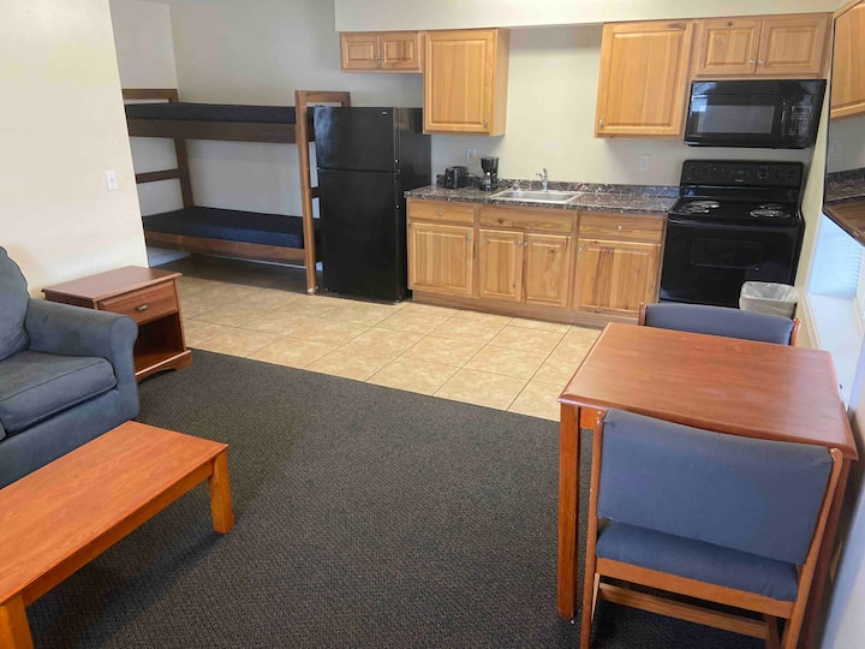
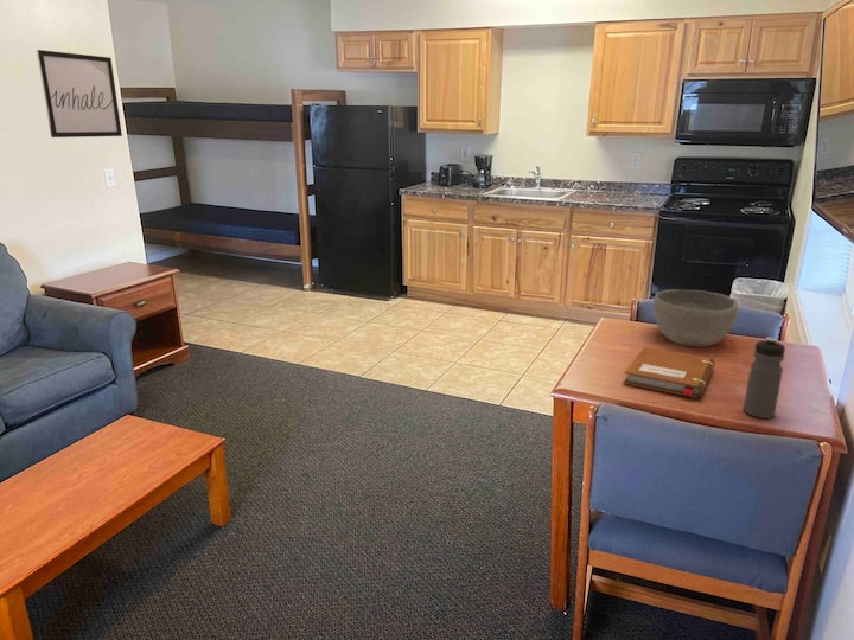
+ bowl [652,288,740,348]
+ wall art [36,49,123,139]
+ notebook [623,346,716,399]
+ water bottle [743,337,786,420]
